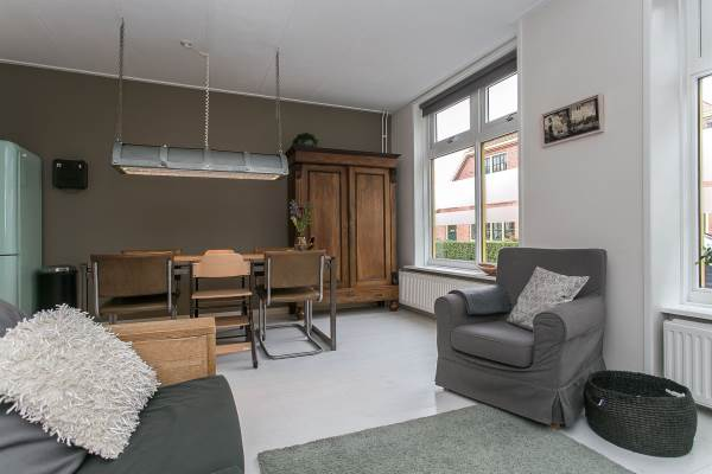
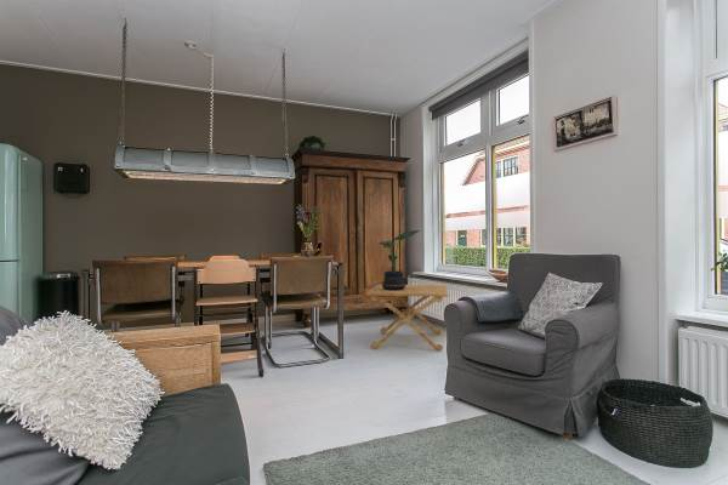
+ potted plant [379,229,421,291]
+ side table [365,284,450,353]
